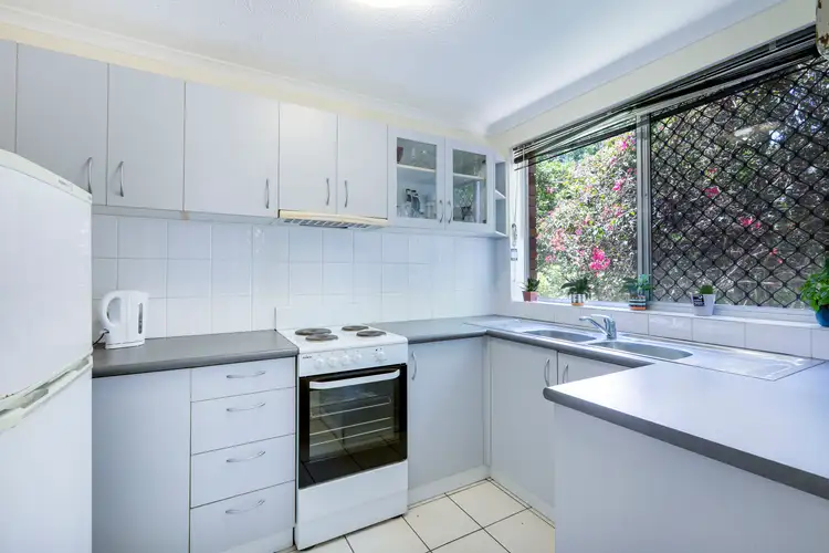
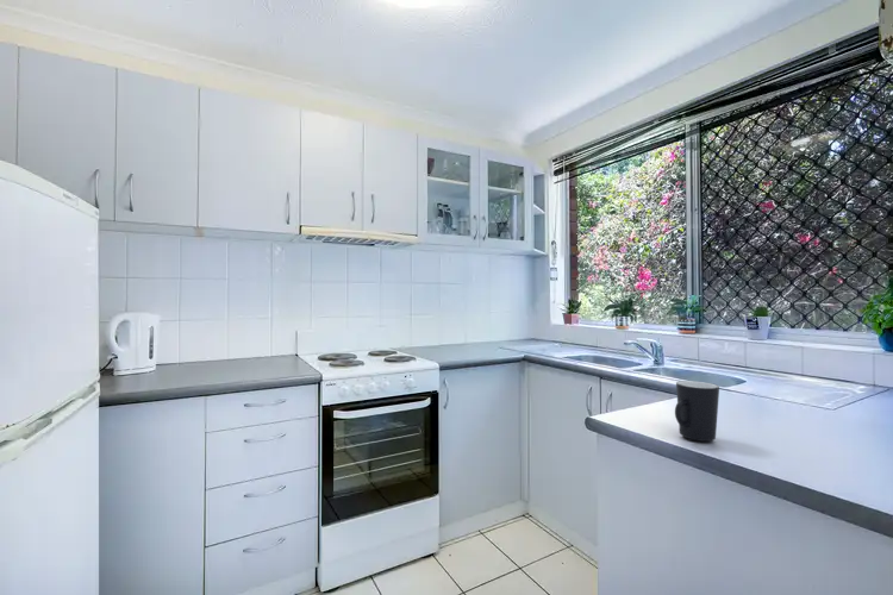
+ mug [674,380,720,443]
